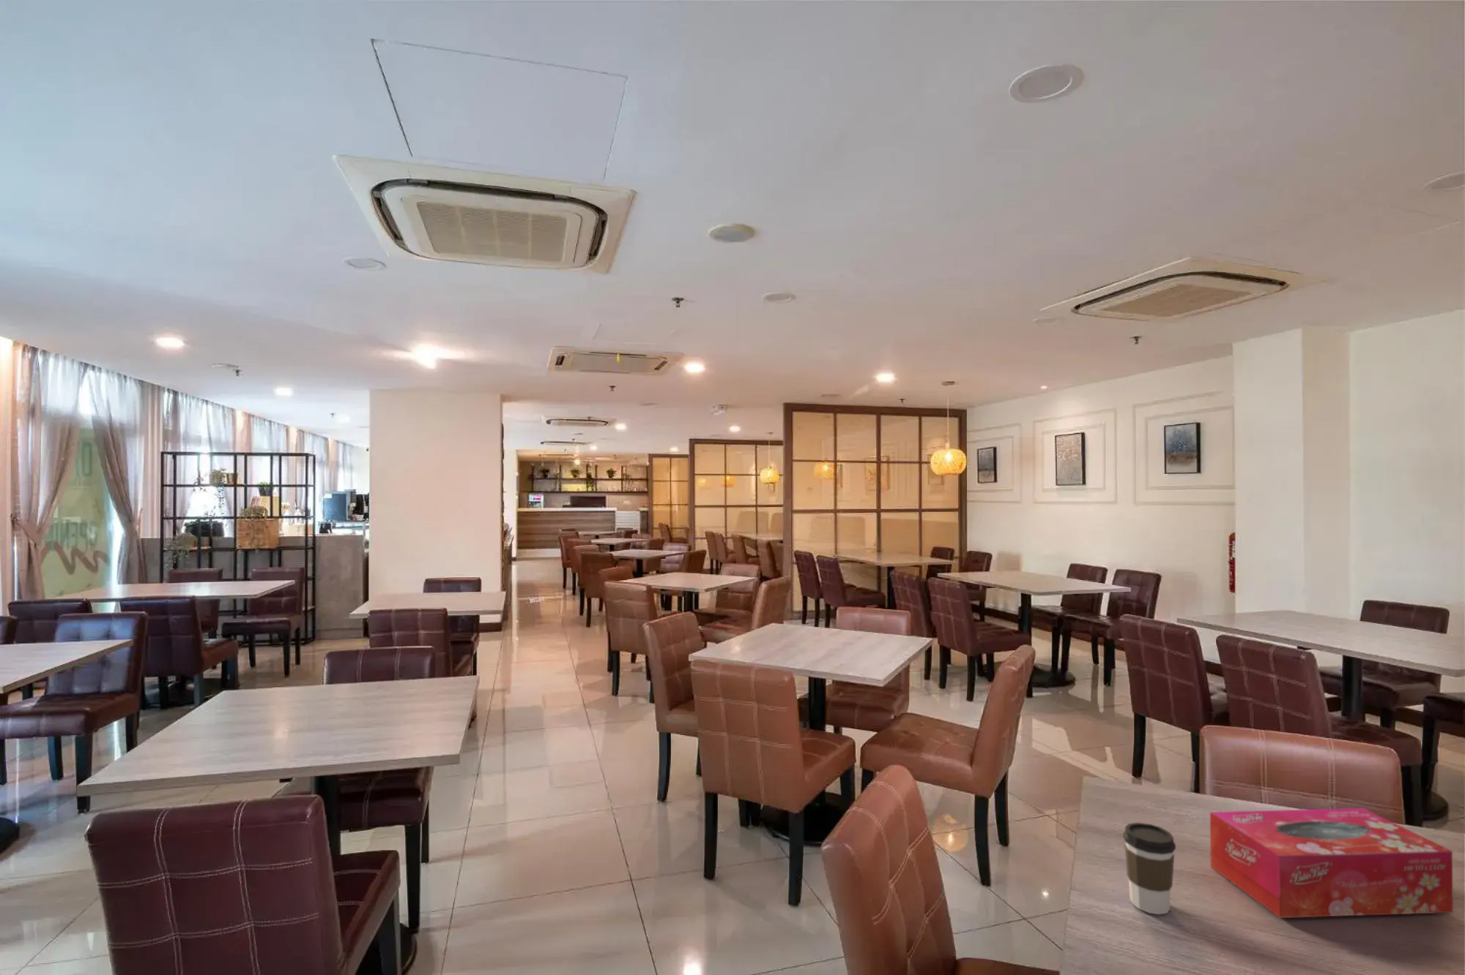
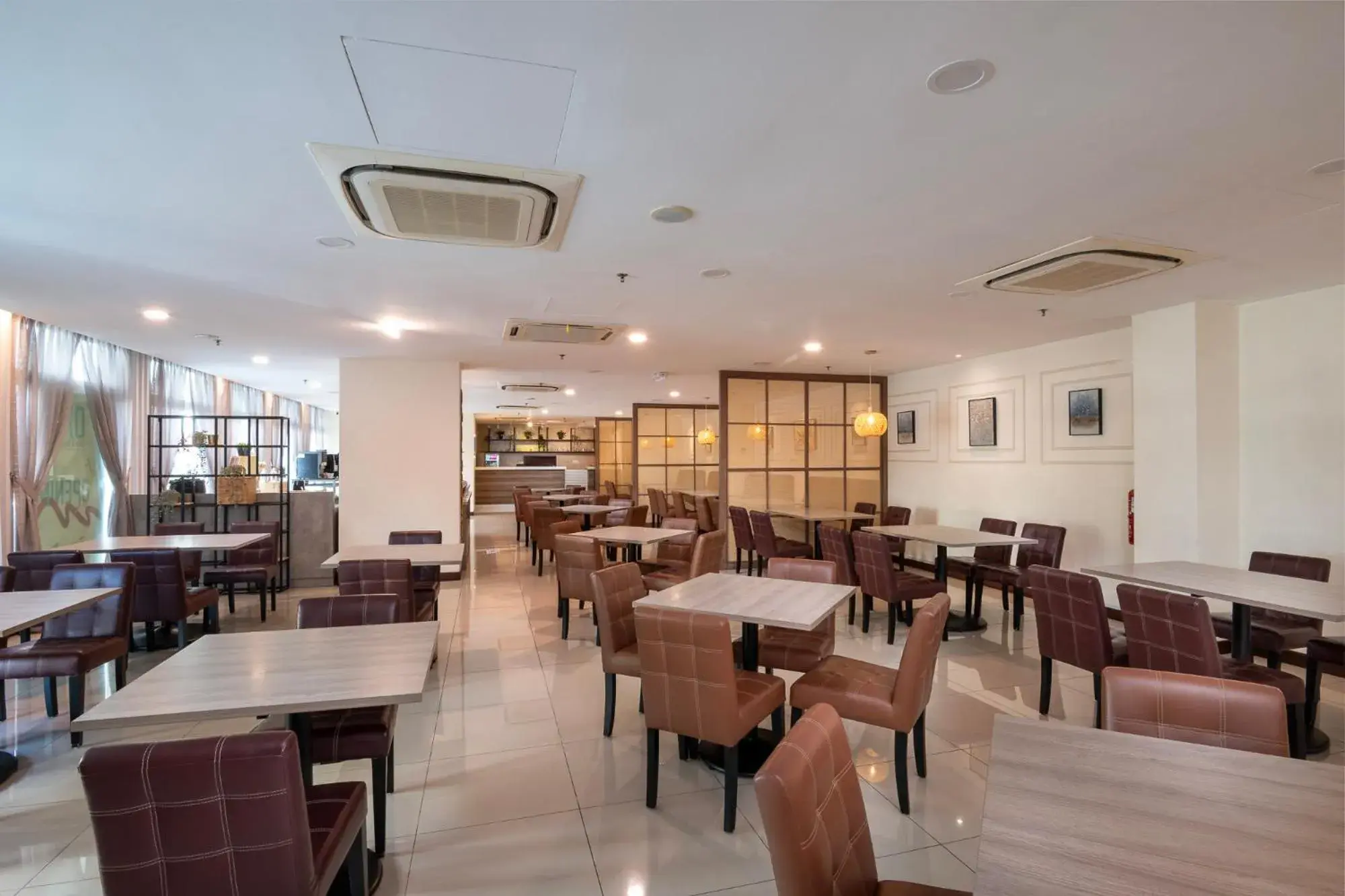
- coffee cup [1122,822,1176,915]
- tissue box [1209,807,1454,918]
